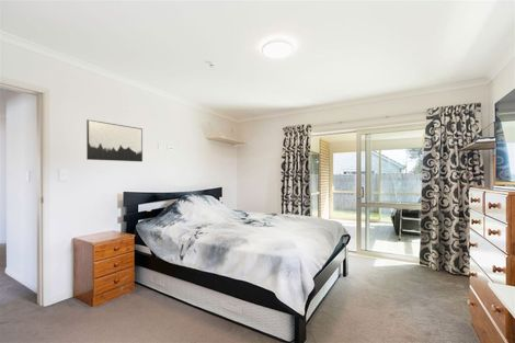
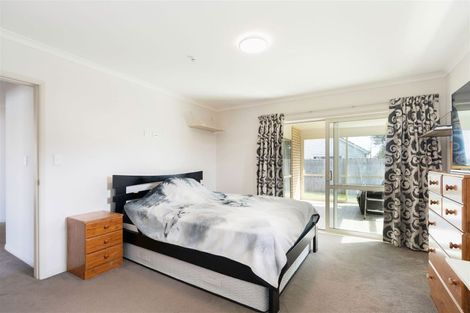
- wall art [85,118,144,162]
